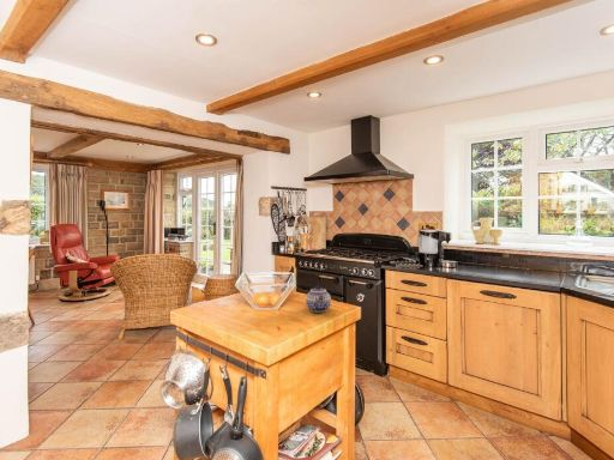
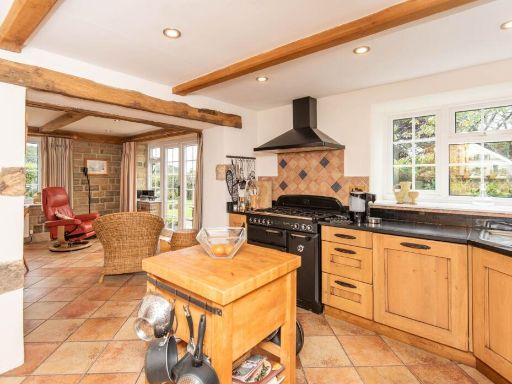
- teapot [305,284,332,314]
